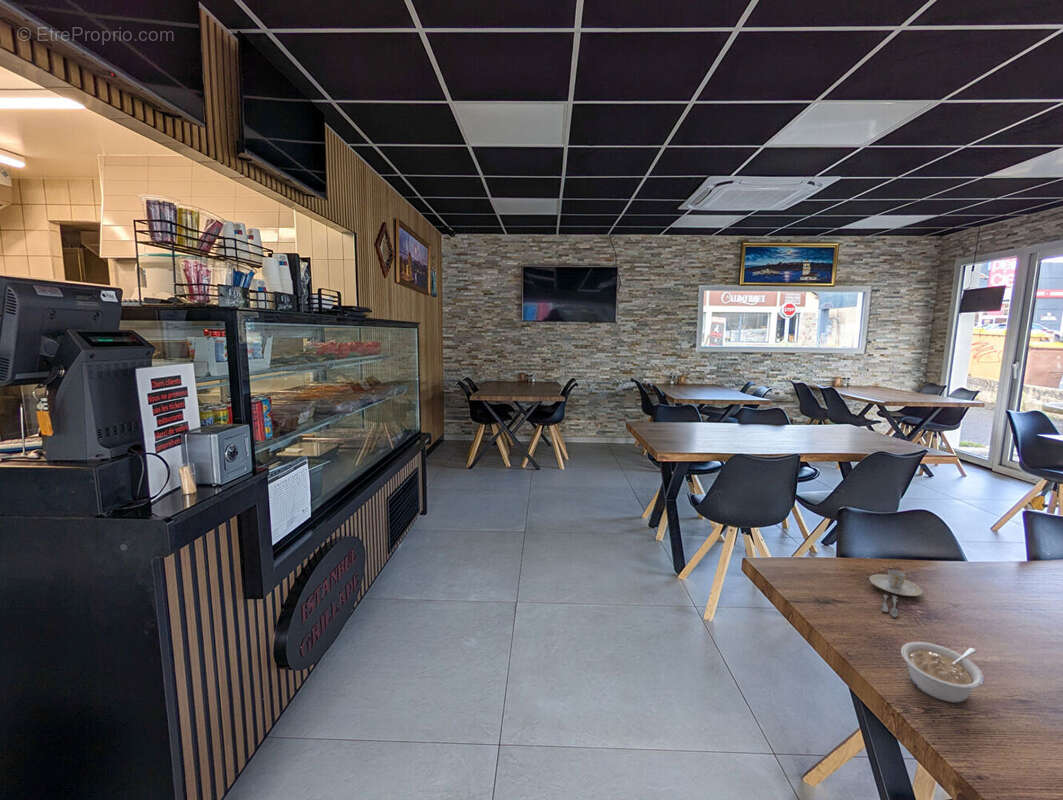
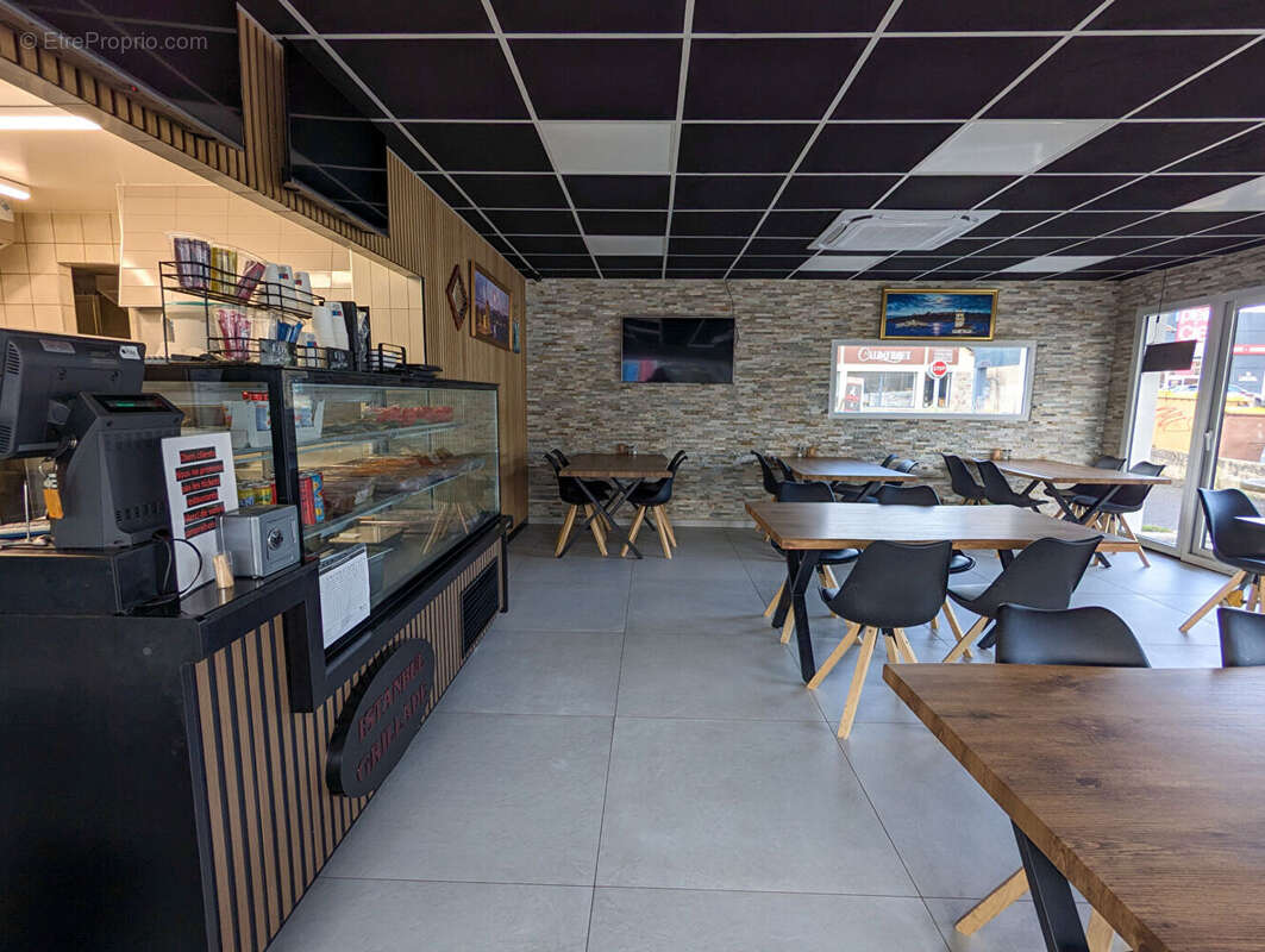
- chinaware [868,569,924,618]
- legume [900,641,985,704]
